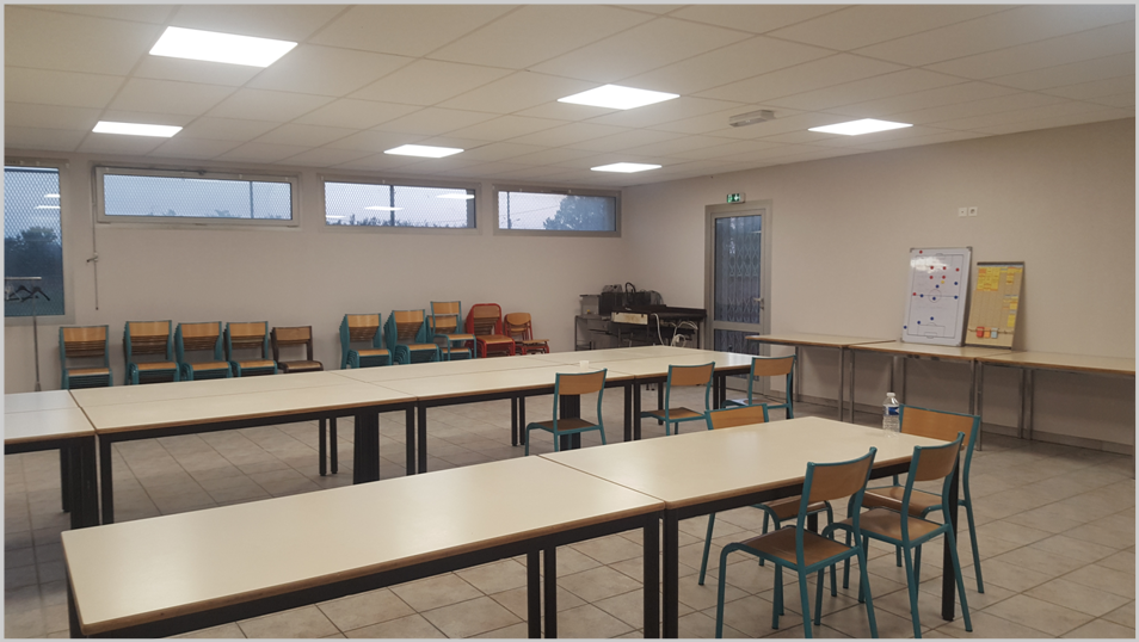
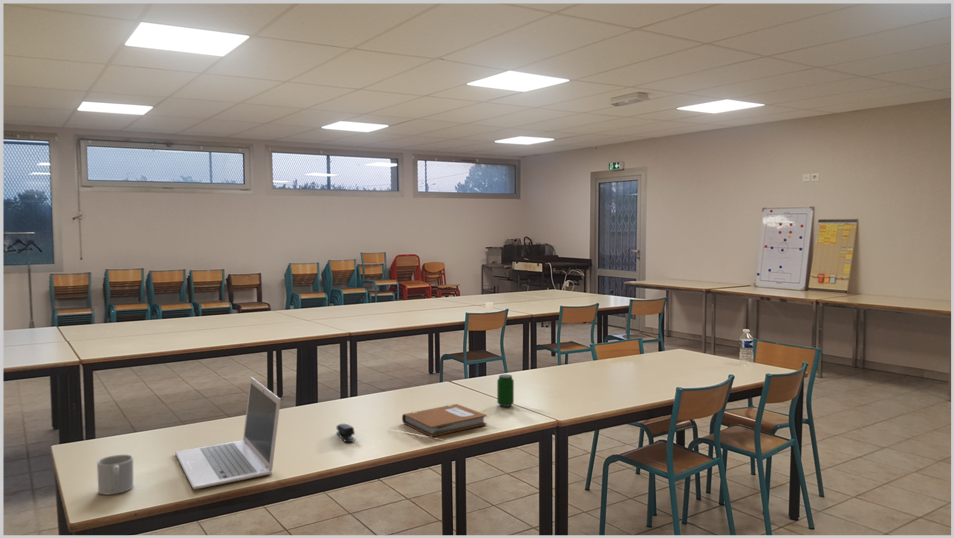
+ beverage can [496,374,515,408]
+ stapler [335,423,356,443]
+ notebook [401,403,488,438]
+ mug [96,454,135,495]
+ laptop [174,376,282,490]
